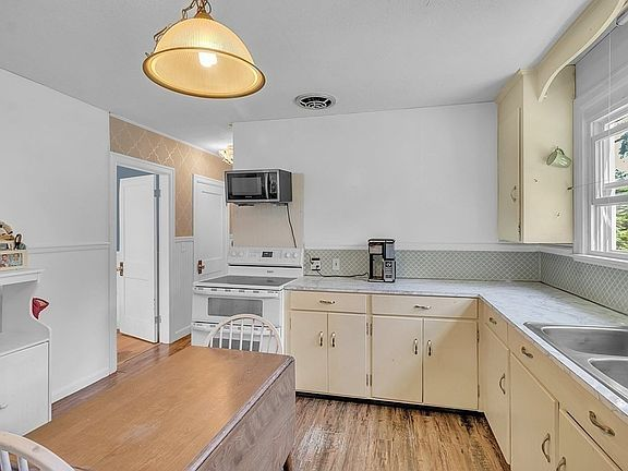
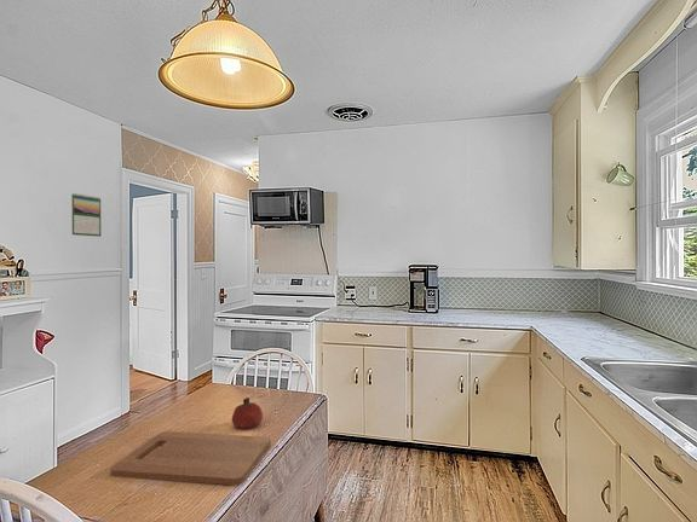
+ cutting board [110,430,271,486]
+ fruit [231,396,264,430]
+ calendar [70,192,102,238]
